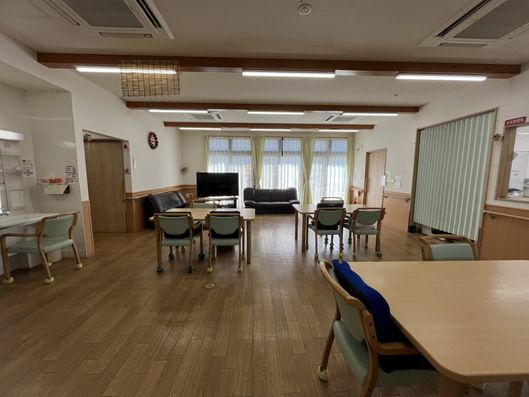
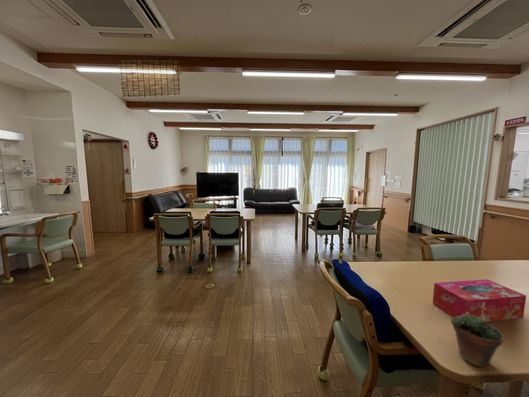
+ tissue box [432,278,527,322]
+ succulent plant [450,303,504,368]
